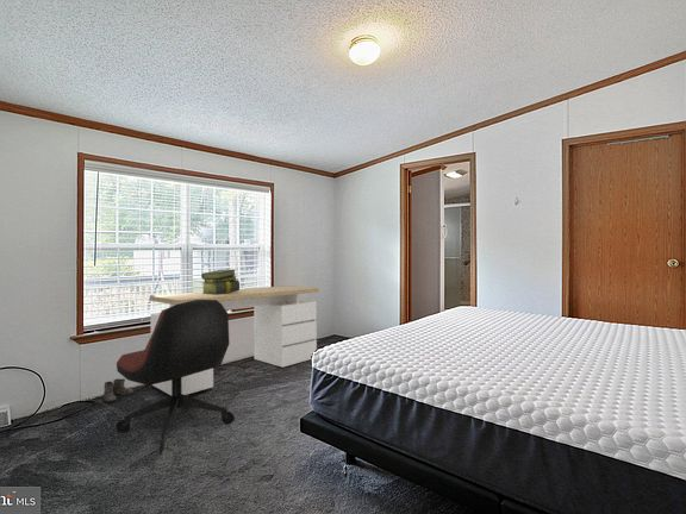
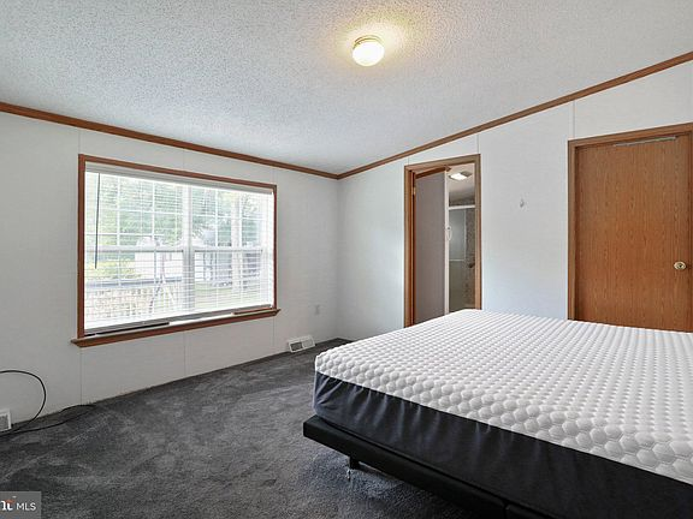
- desk [149,284,320,396]
- office chair [116,300,236,456]
- boots [102,377,135,403]
- stack of books [200,268,241,295]
